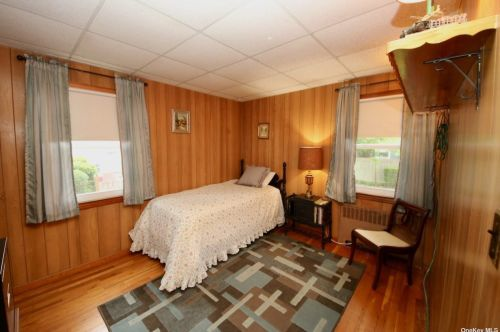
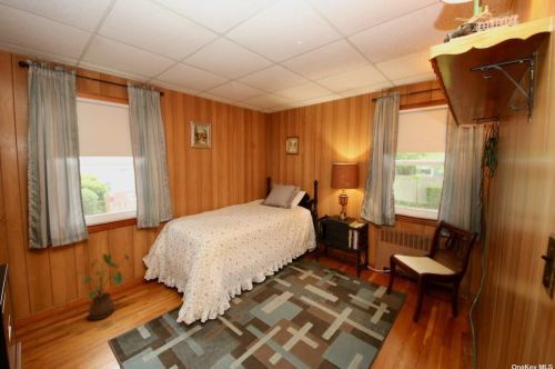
+ house plant [72,252,132,320]
